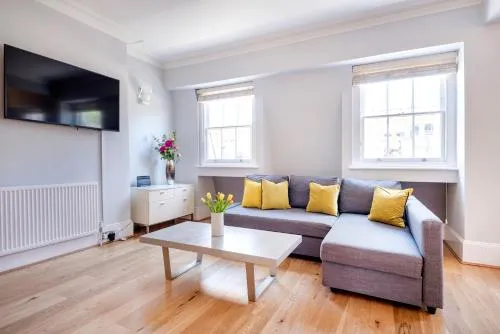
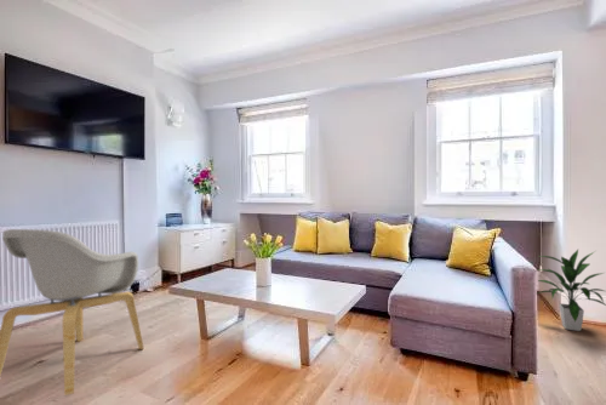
+ indoor plant [536,249,606,332]
+ armchair [0,228,145,397]
